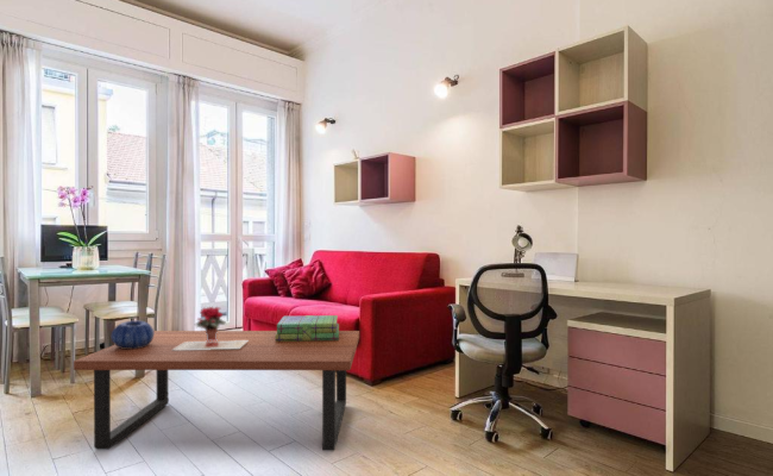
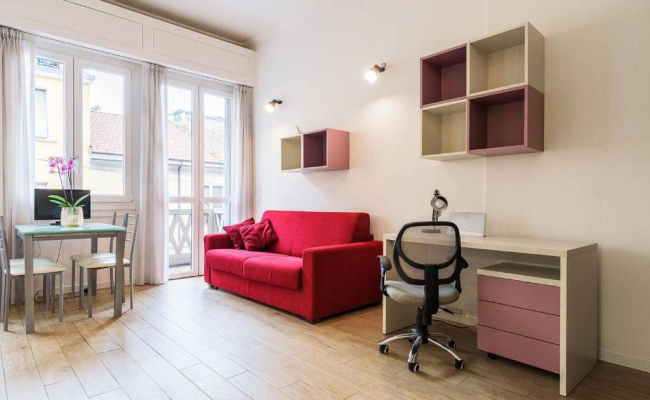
- stack of books [275,314,340,342]
- potted flower [174,306,249,350]
- coffee table [73,330,360,451]
- decorative bowl [111,320,155,349]
